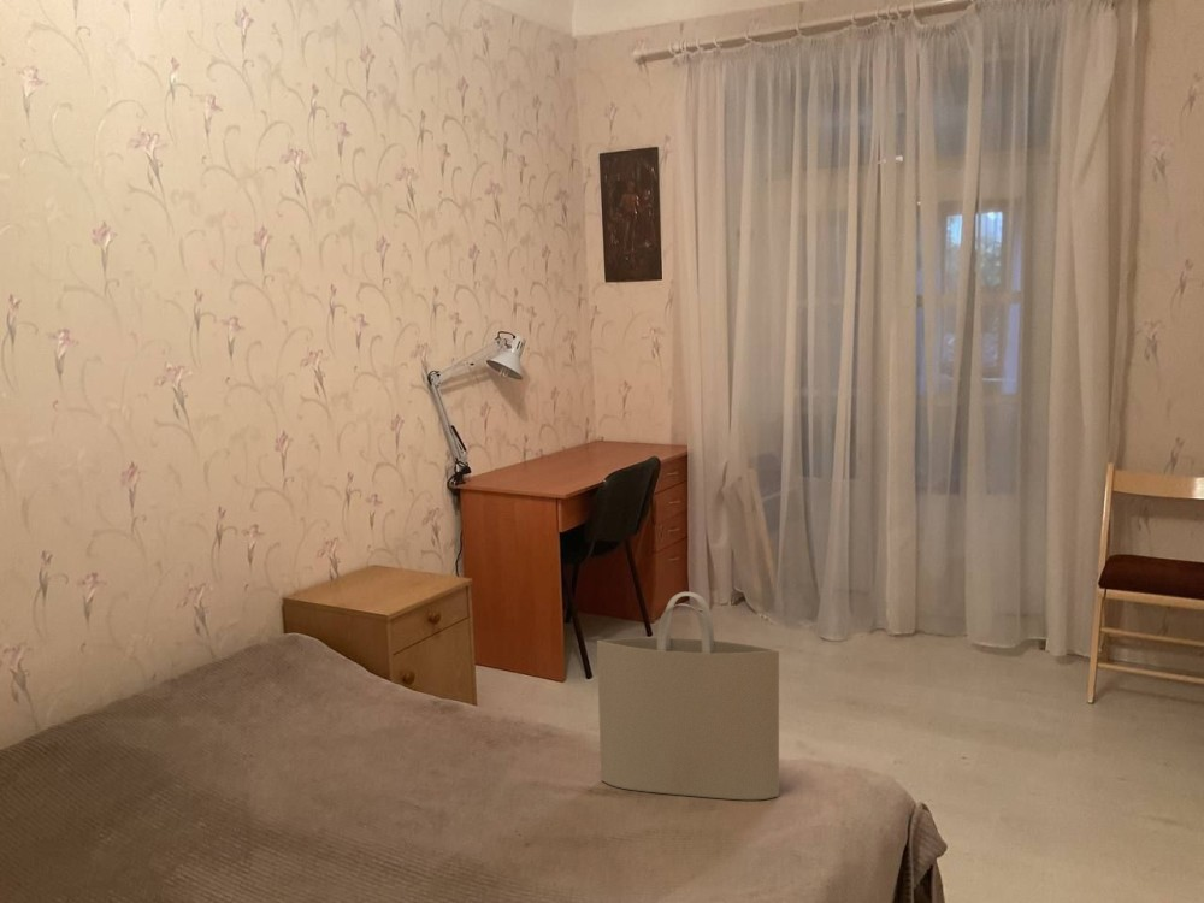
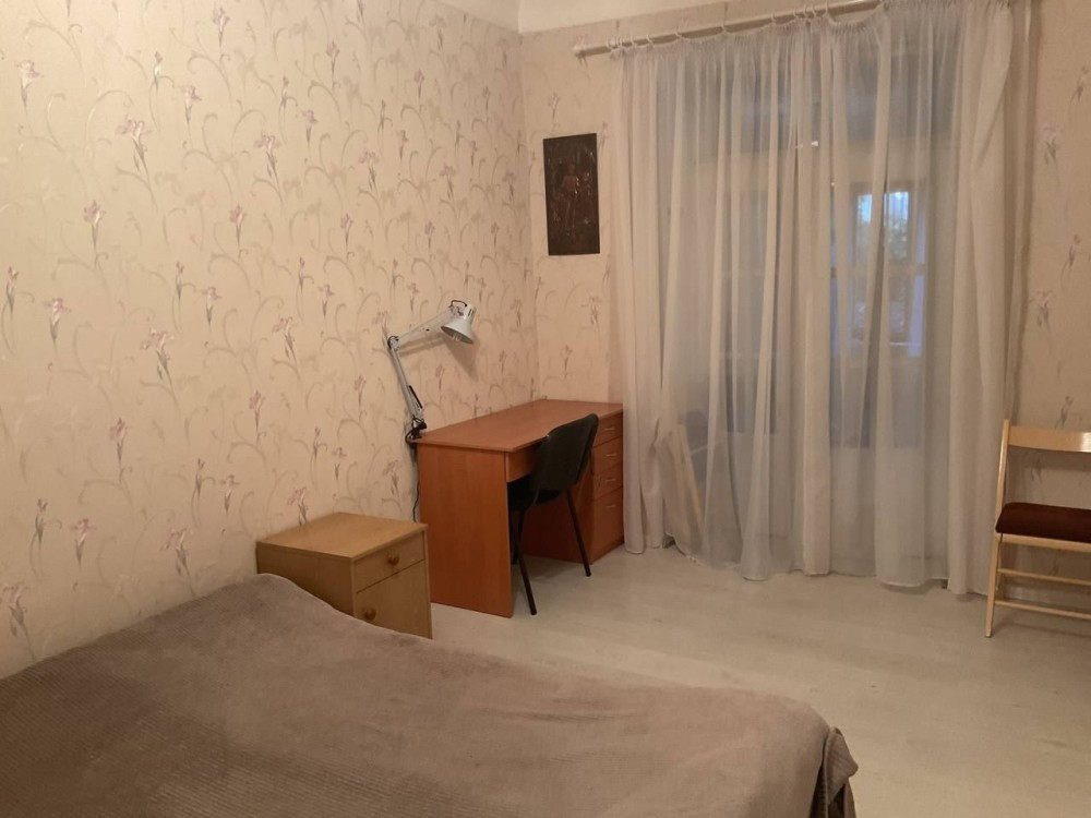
- tote bag [596,591,780,801]
